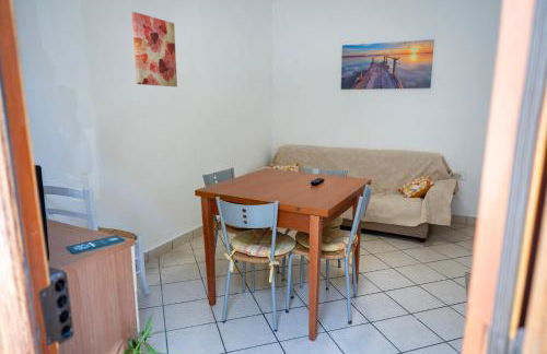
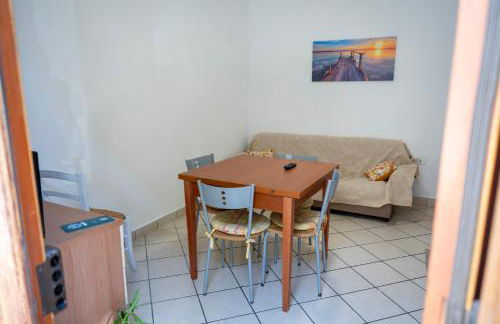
- wall art [131,11,178,87]
